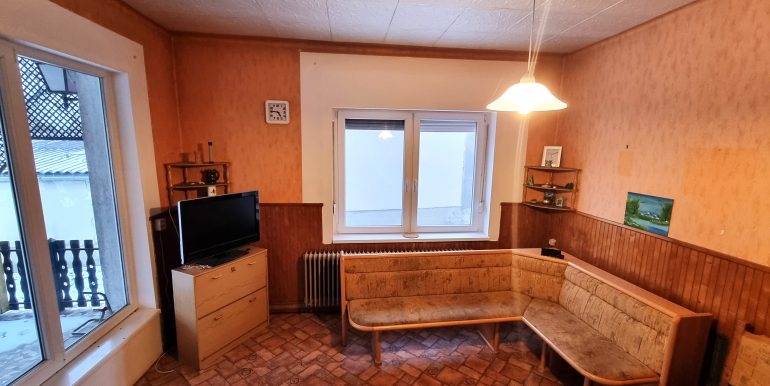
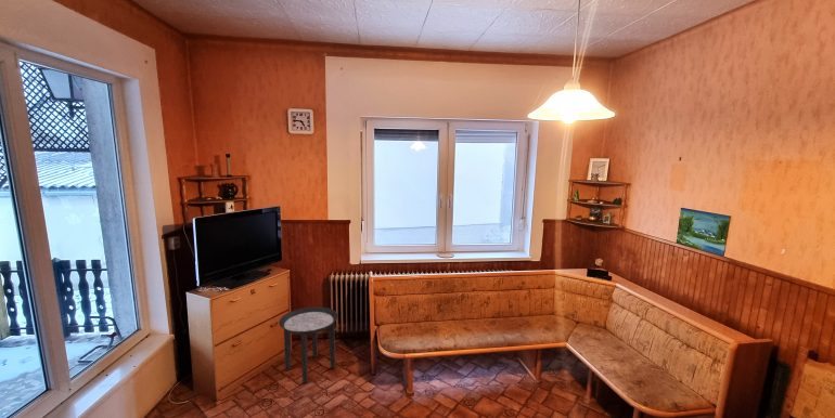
+ side table [278,305,339,384]
